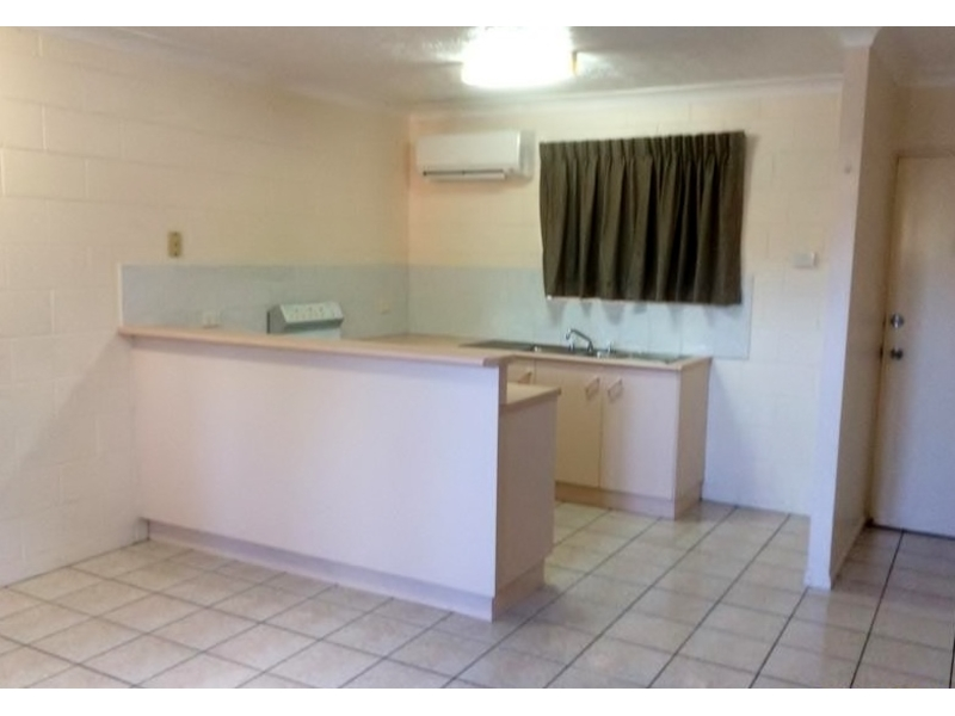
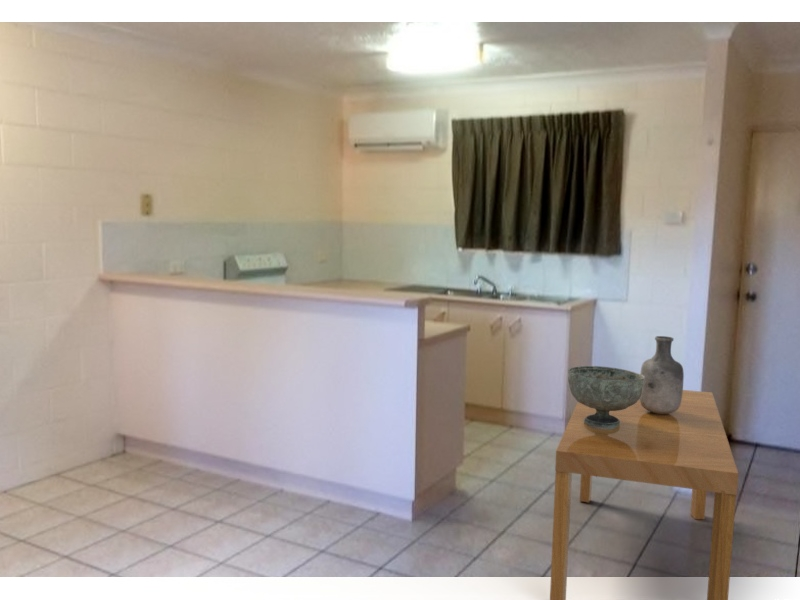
+ vase [639,335,685,414]
+ dining table [549,389,739,600]
+ decorative bowl [567,365,645,429]
